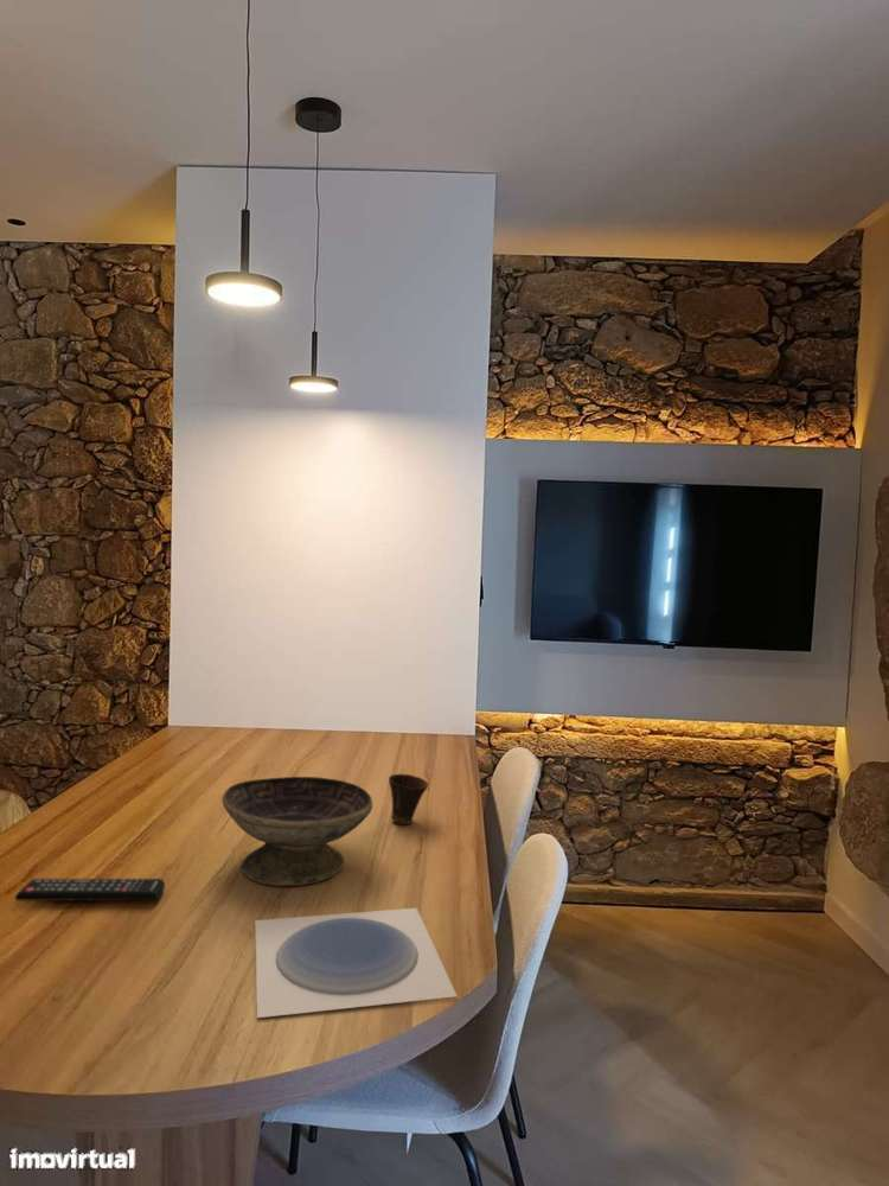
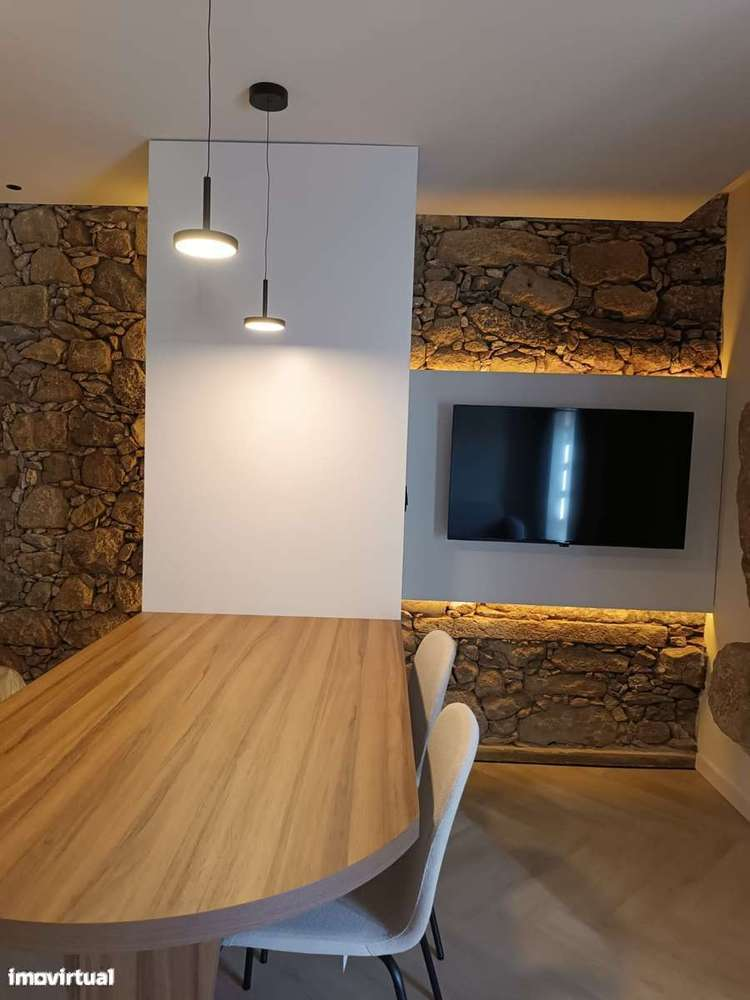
- remote control [14,878,166,901]
- cup [388,773,429,825]
- decorative bowl [220,776,373,887]
- plate [254,907,458,1019]
